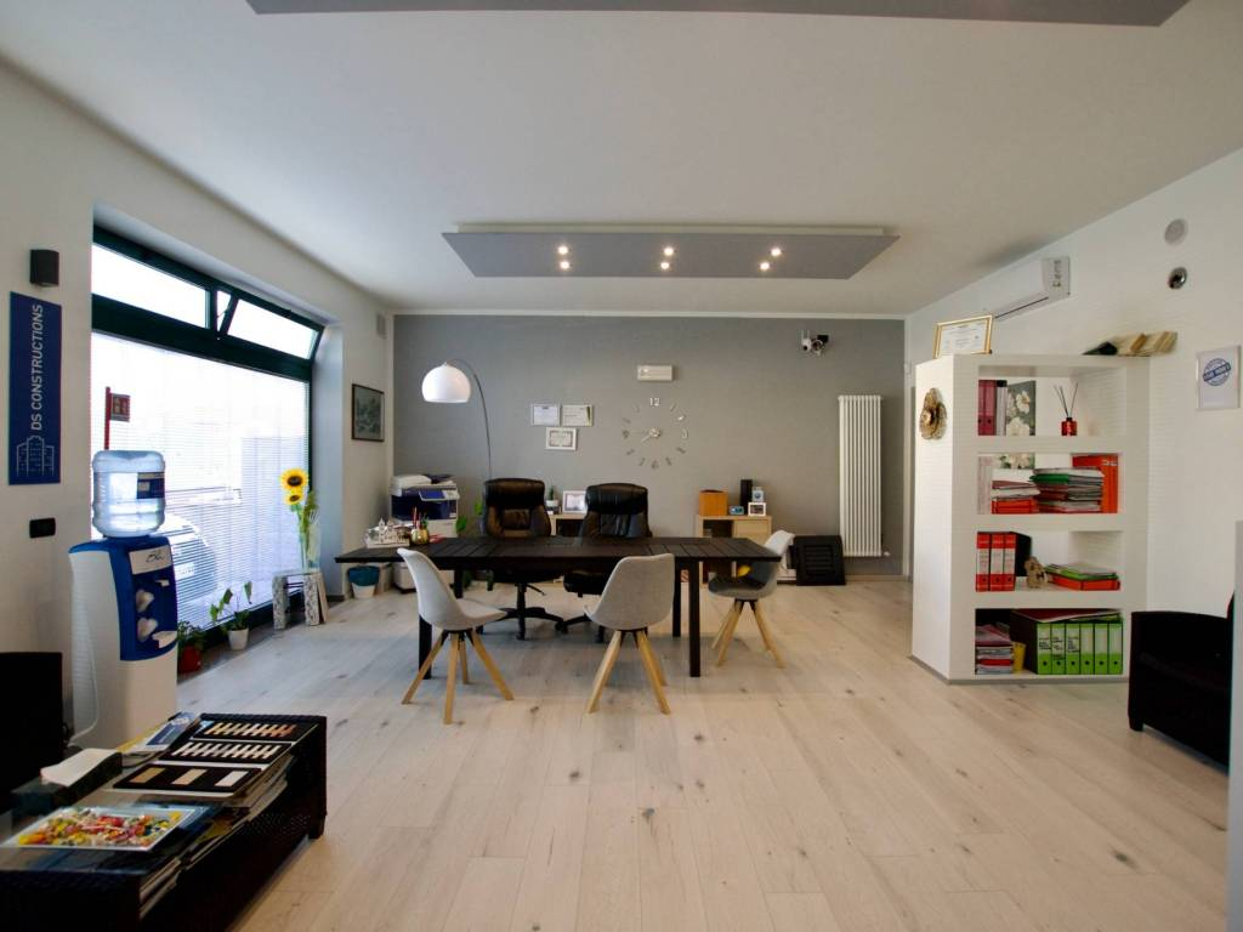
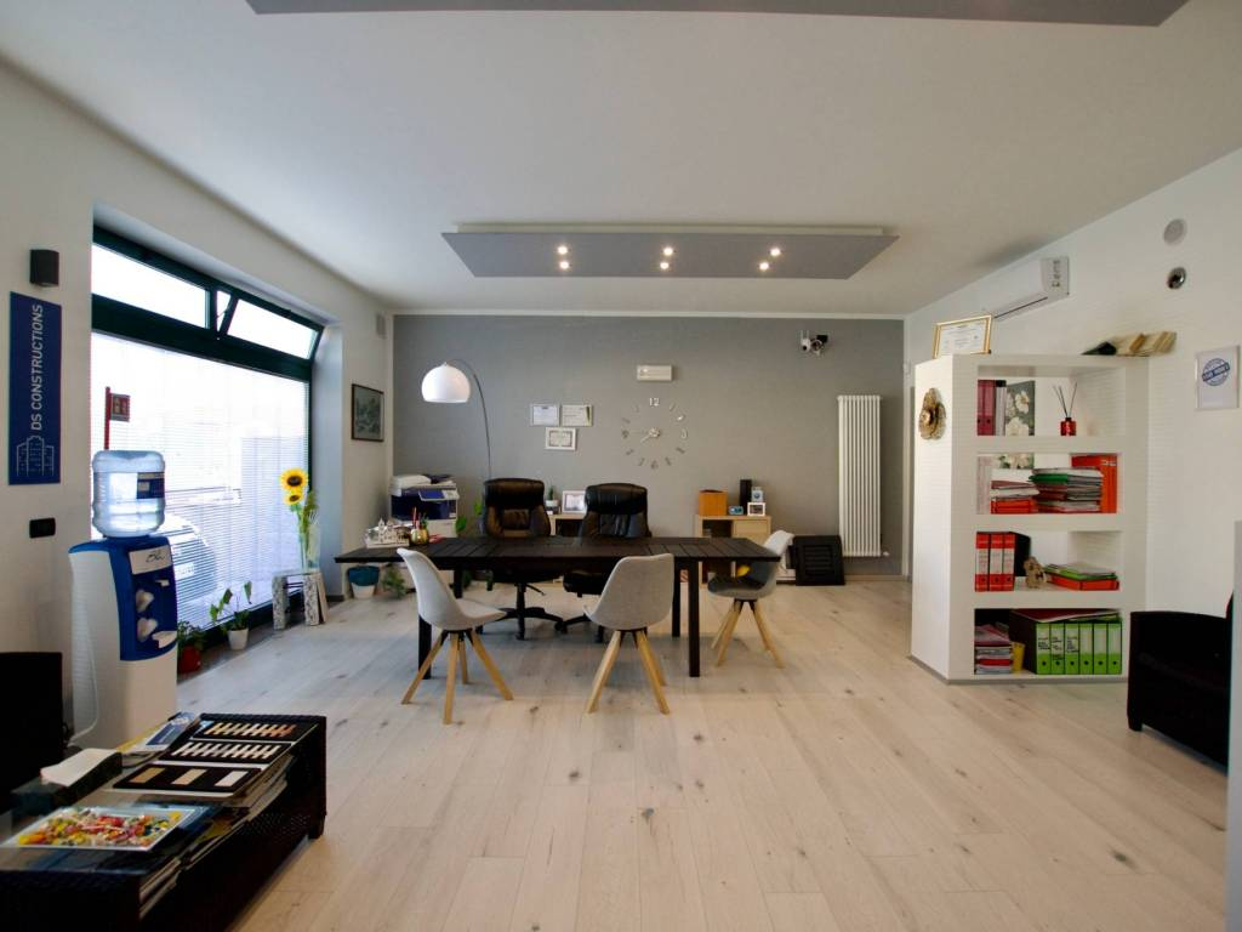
+ flowering plant [376,567,411,597]
